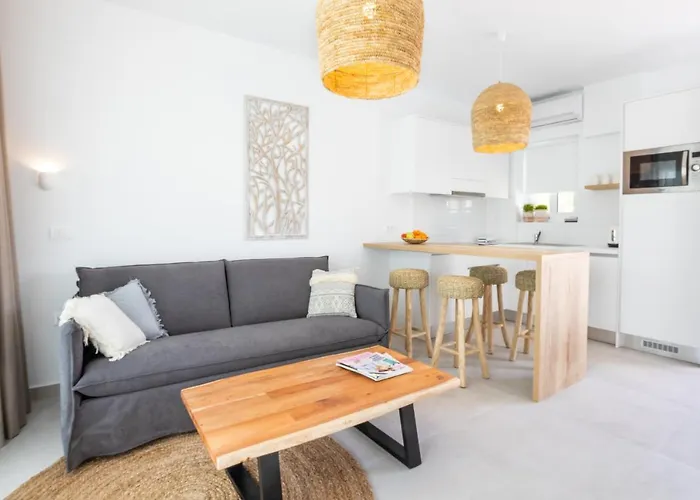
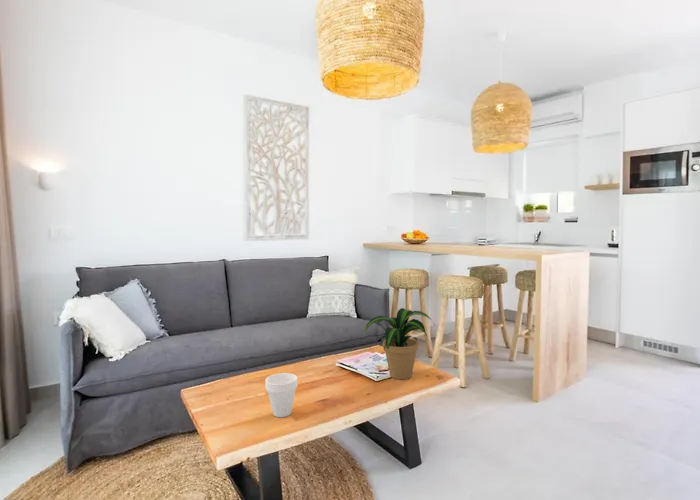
+ cup [264,372,299,418]
+ potted plant [363,307,436,380]
